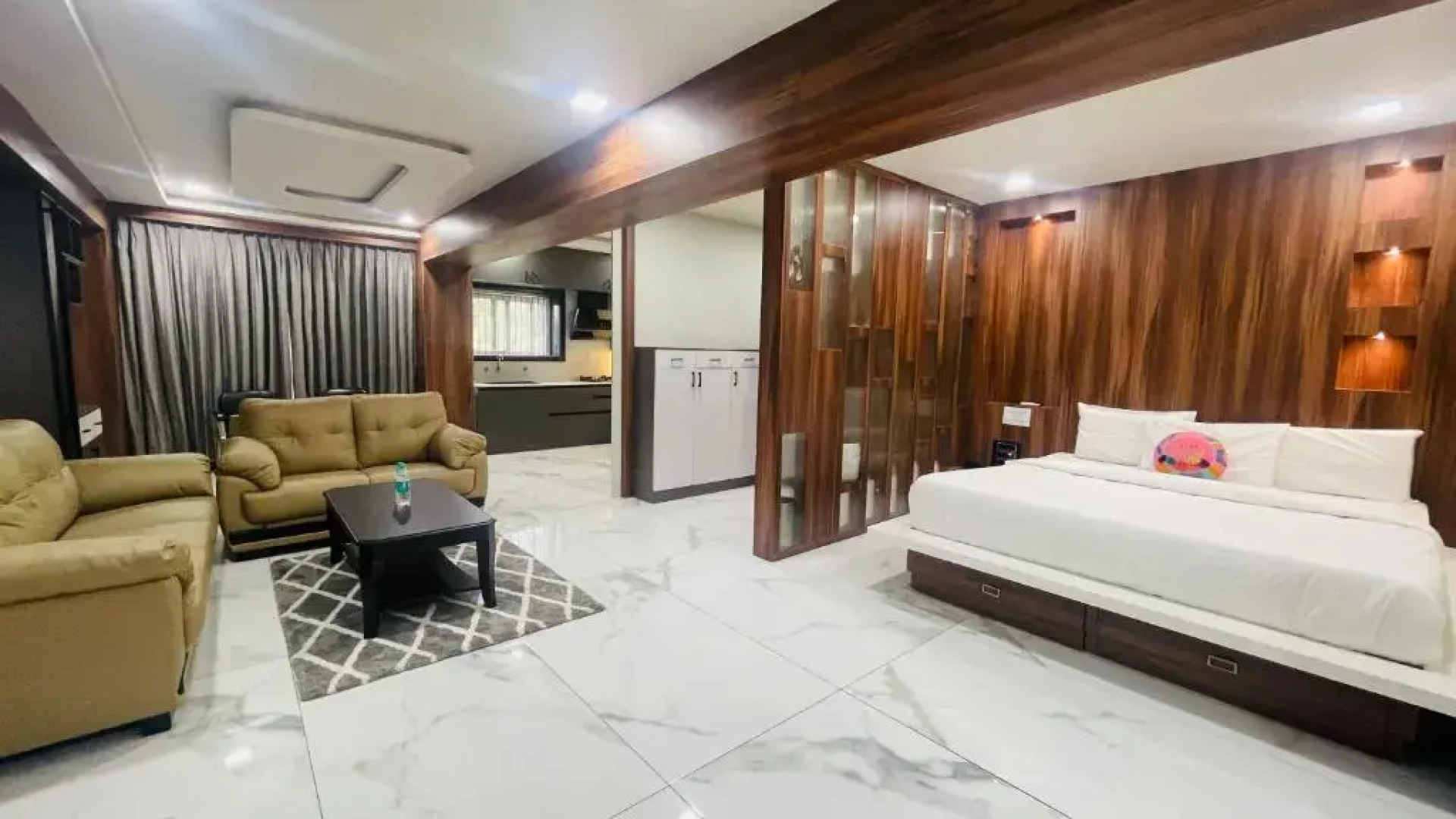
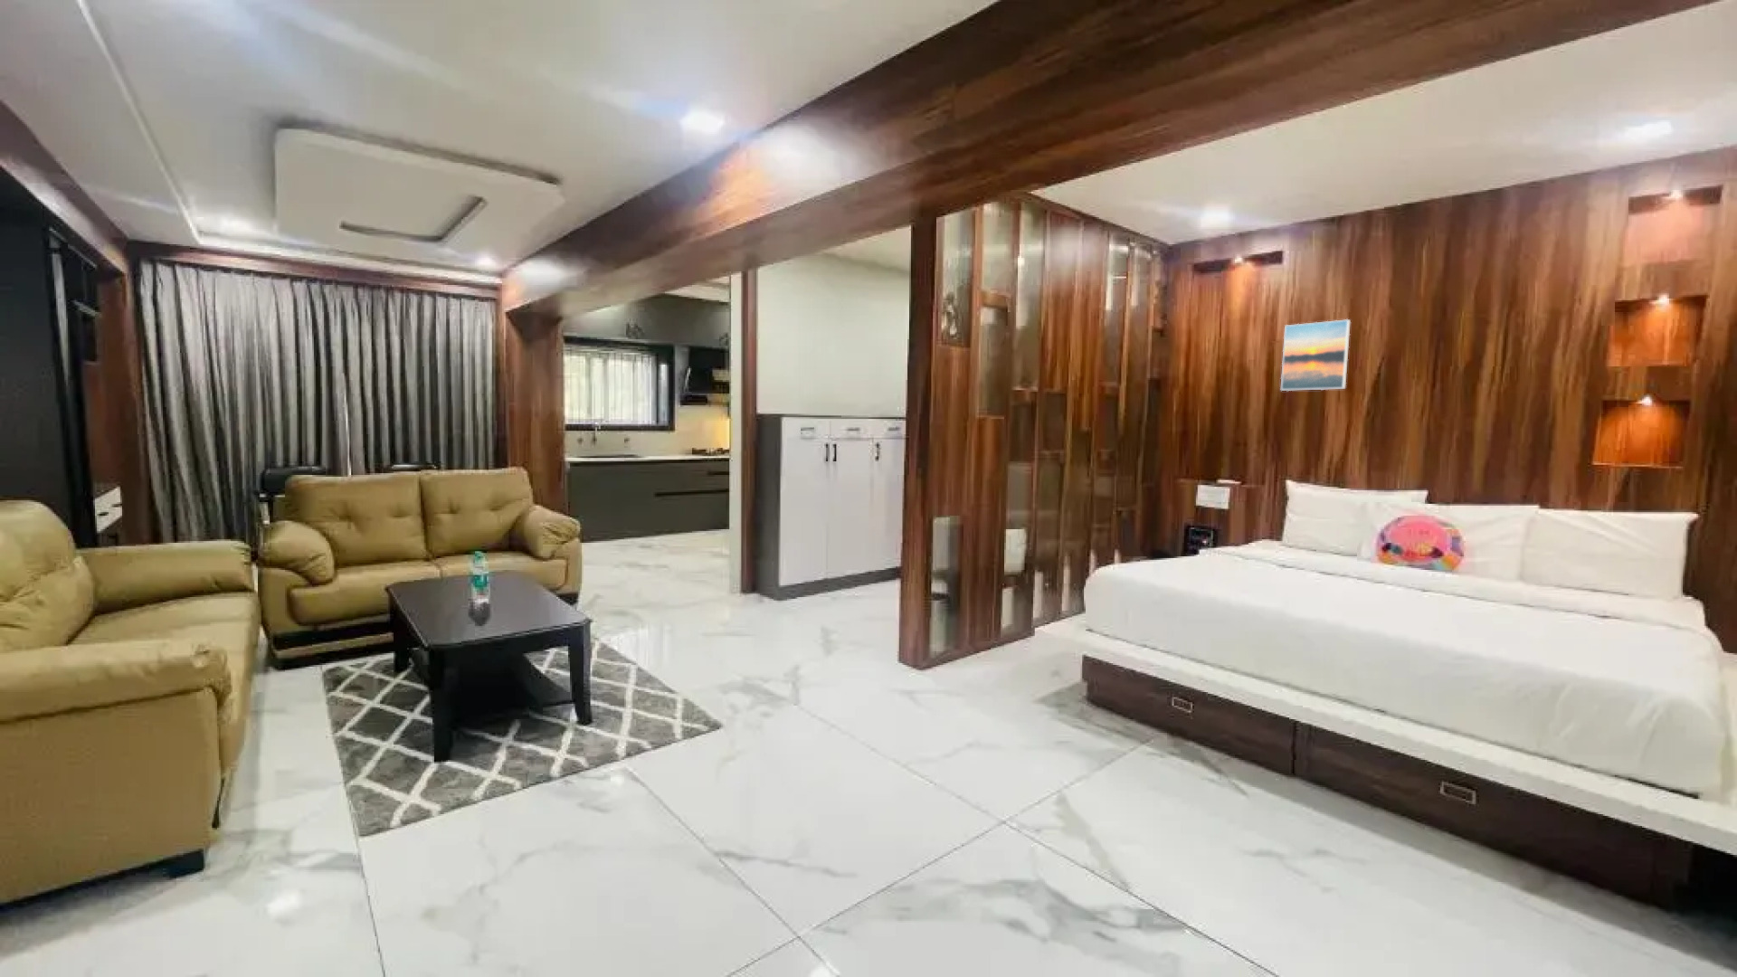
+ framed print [1280,319,1352,391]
